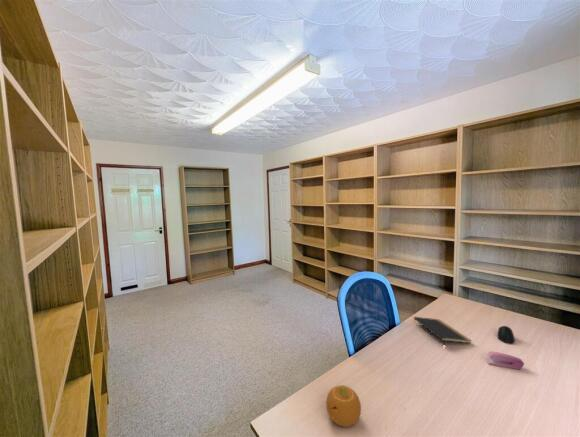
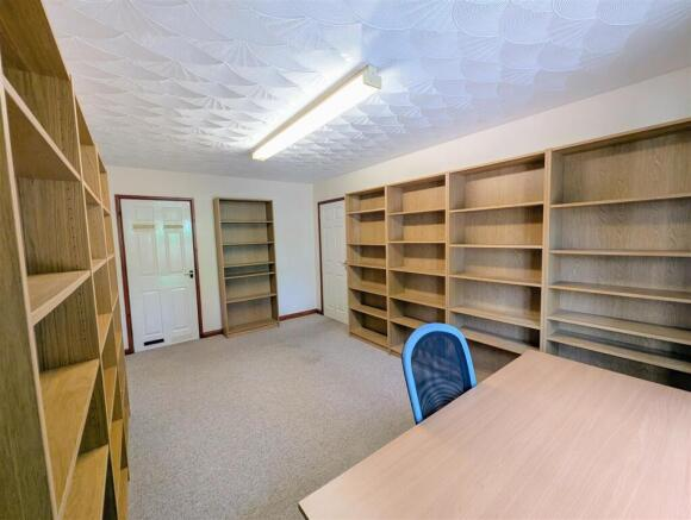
- notepad [413,316,473,344]
- computer mouse [497,325,516,344]
- fruit [325,384,362,428]
- stapler [485,350,525,370]
